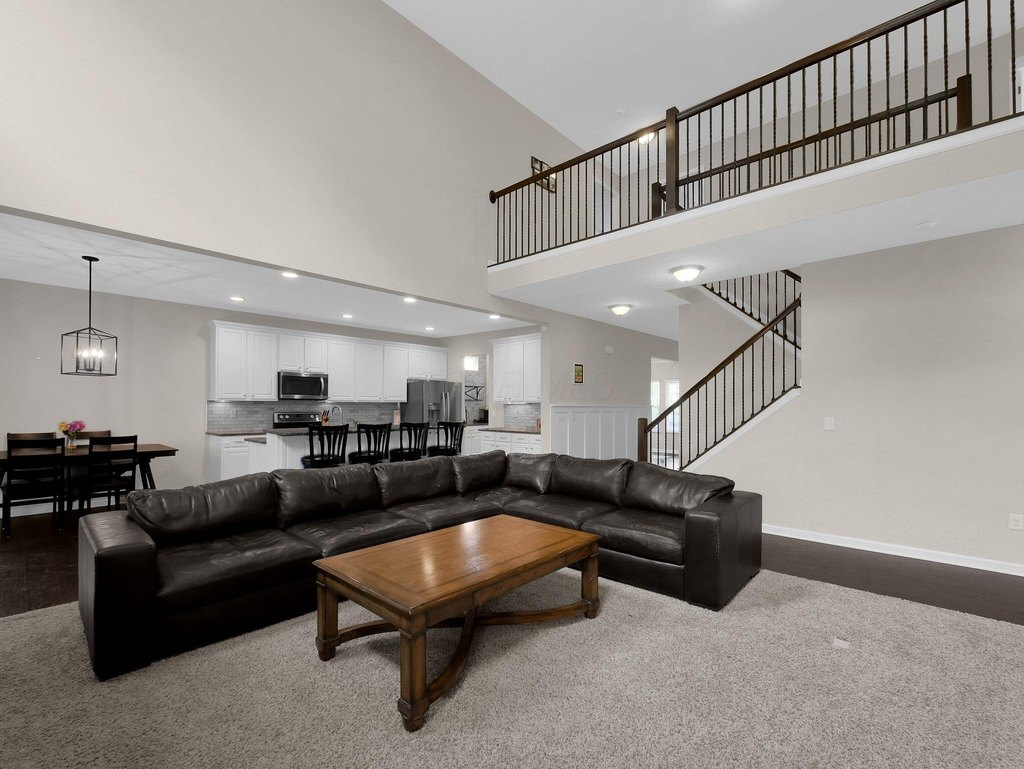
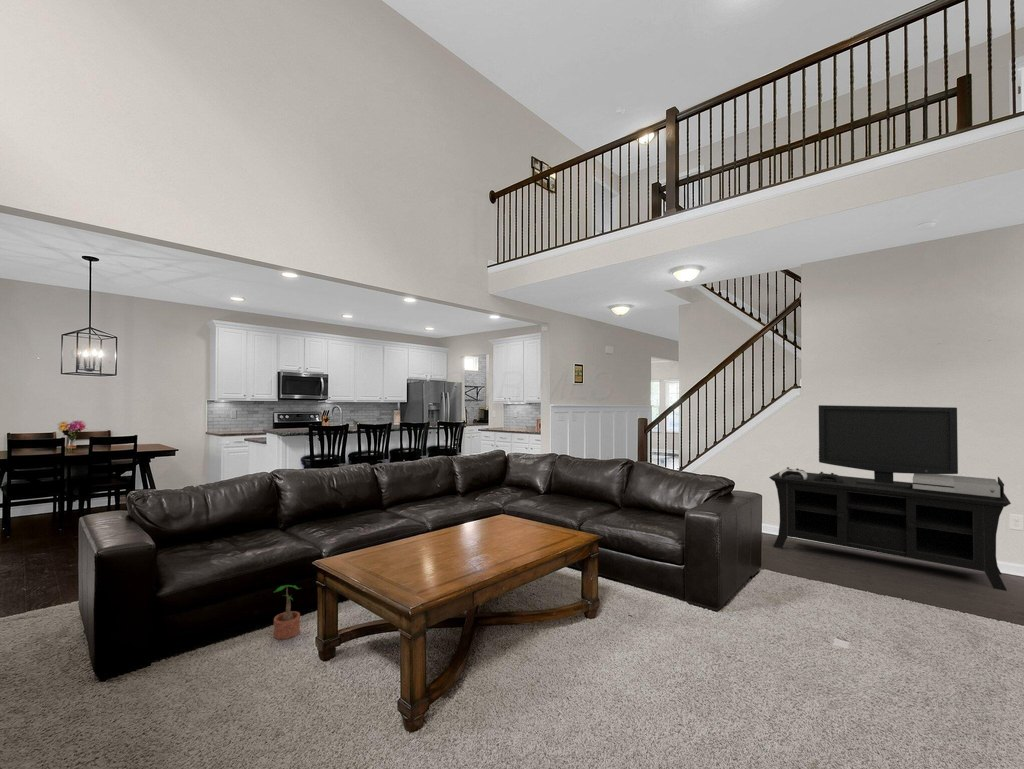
+ potted plant [273,584,301,640]
+ media console [768,404,1012,592]
